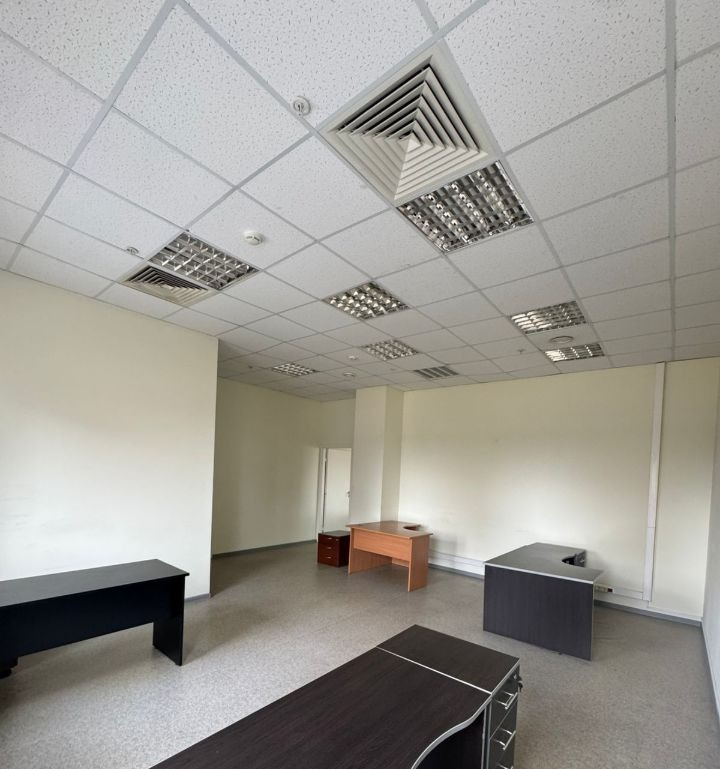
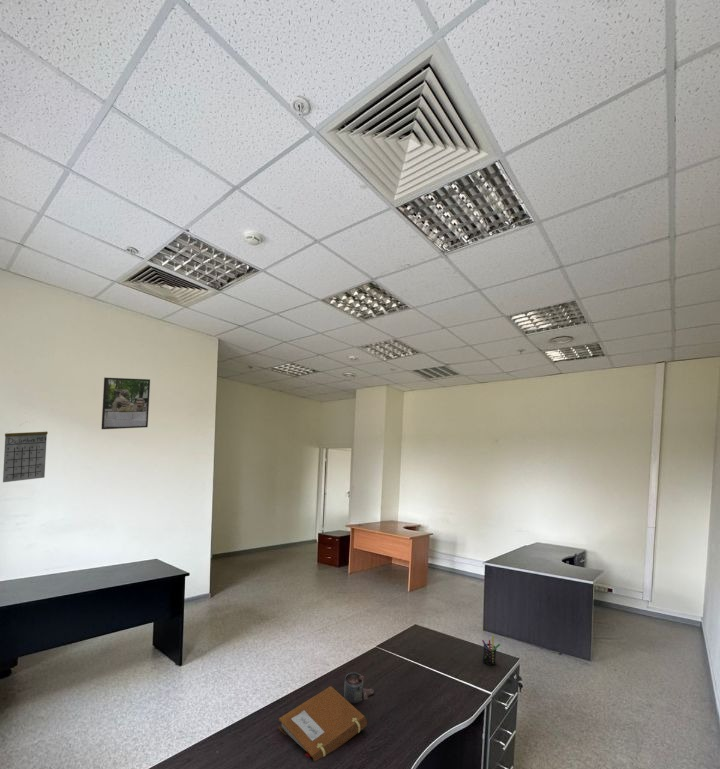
+ calendar [2,420,49,483]
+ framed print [100,377,151,430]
+ pen holder [481,635,501,667]
+ notebook [277,685,368,762]
+ paint can [343,672,375,704]
